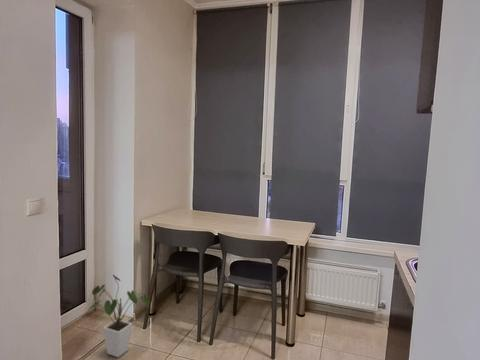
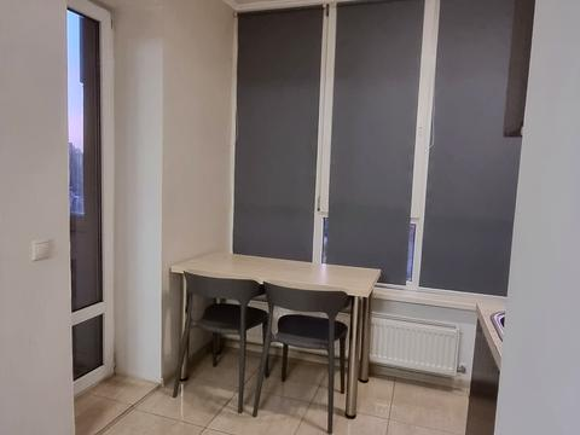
- house plant [87,274,150,358]
